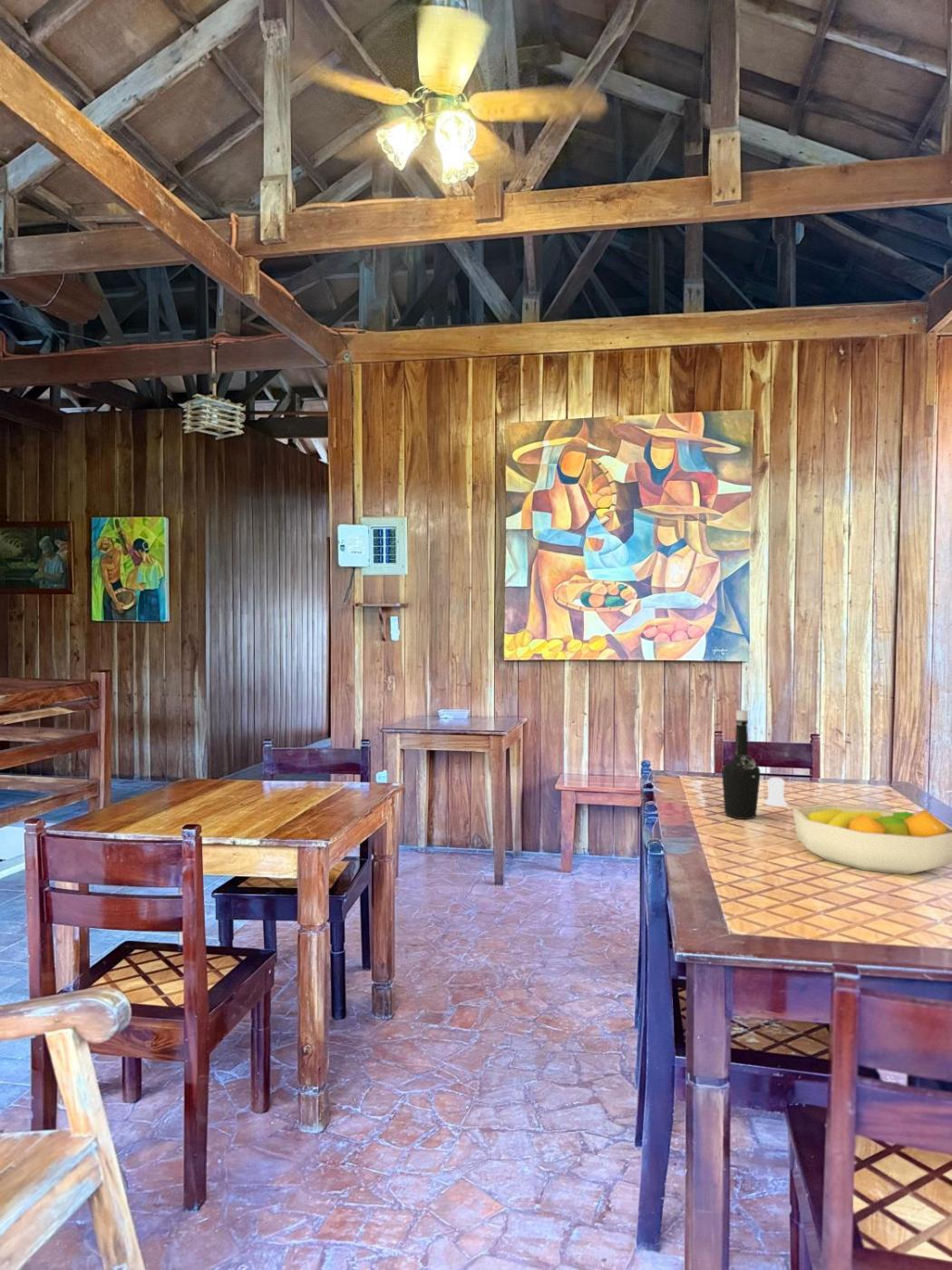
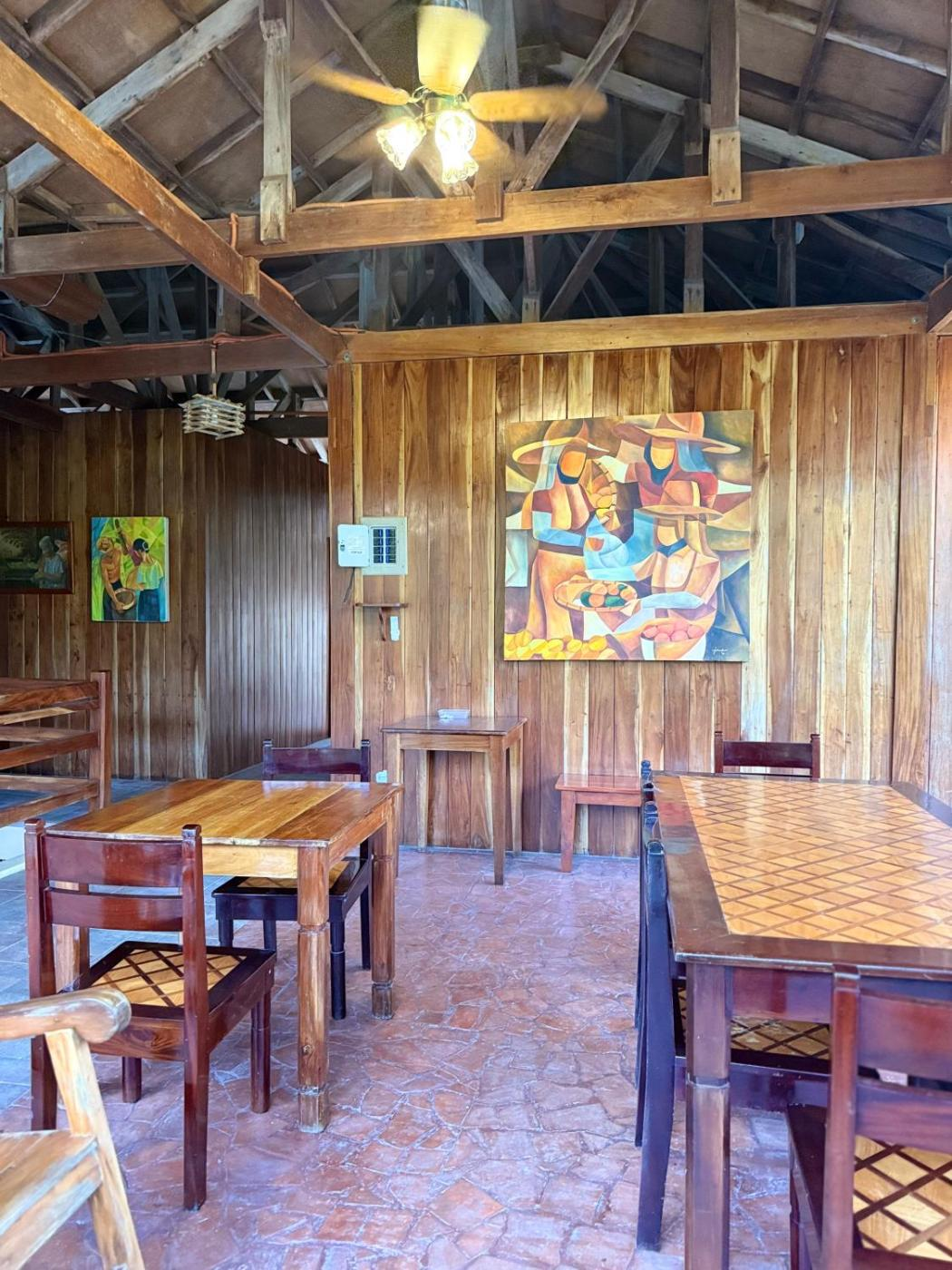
- fruit bowl [792,803,952,875]
- bottle [721,709,762,820]
- salt shaker [763,777,788,807]
